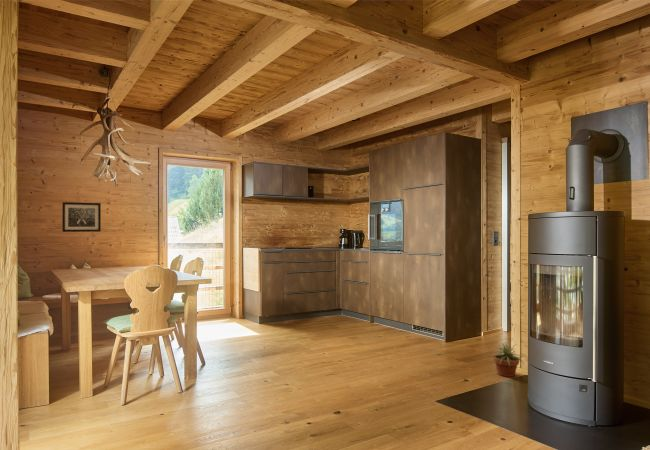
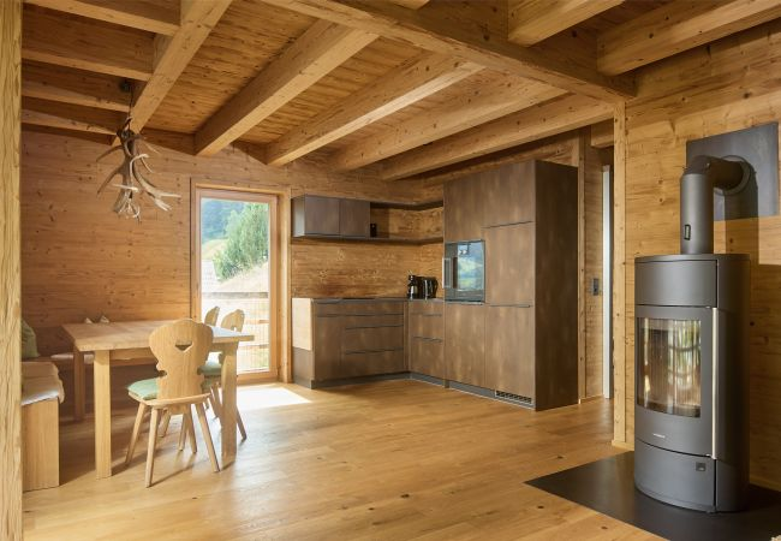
- potted plant [488,342,526,378]
- wall art [61,201,102,233]
